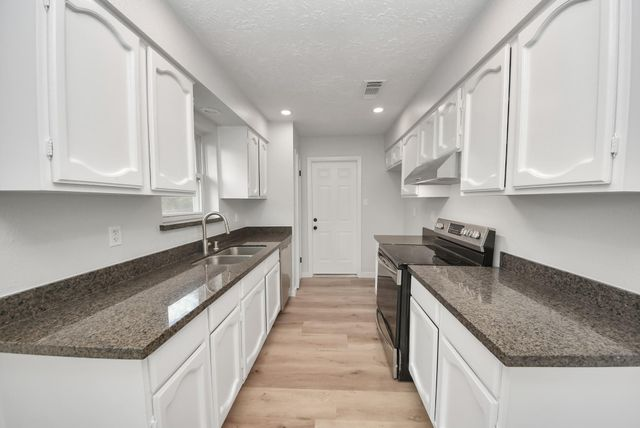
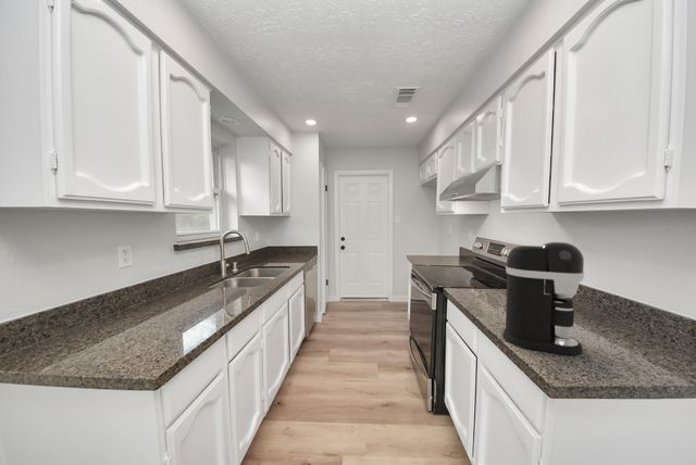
+ coffee maker [501,241,585,356]
